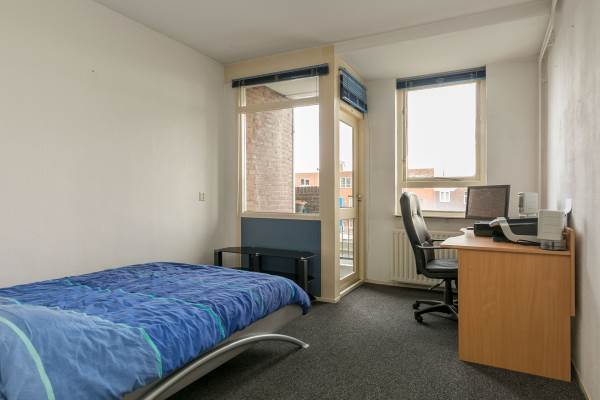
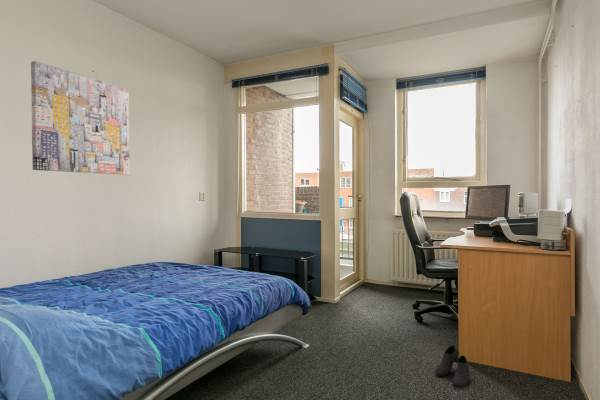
+ shoe [434,344,470,388]
+ wall art [30,60,131,176]
